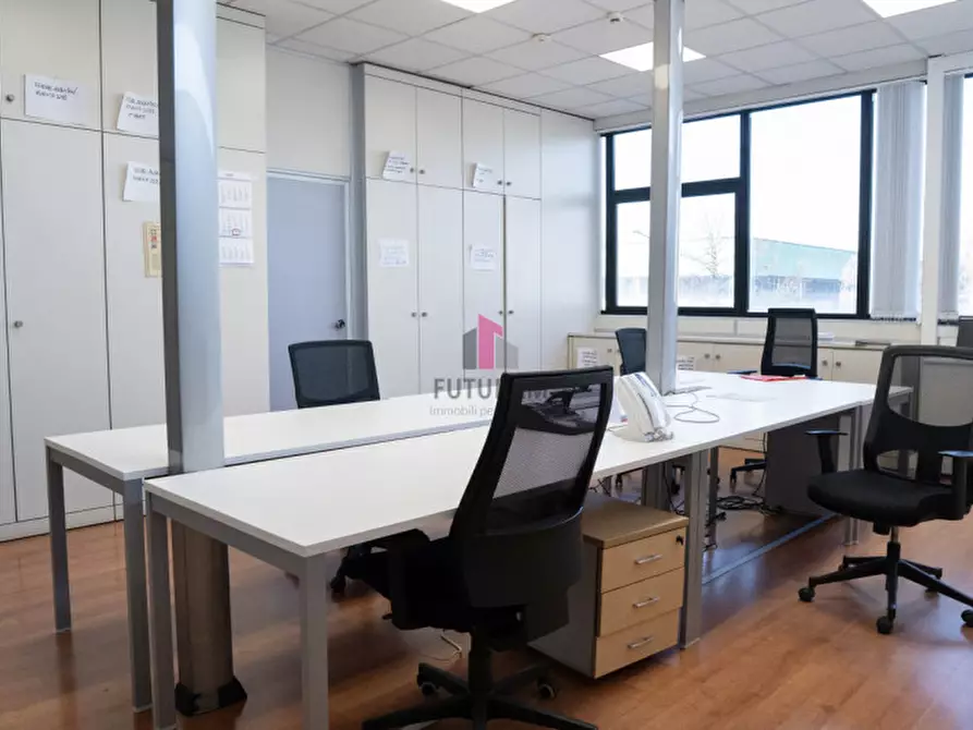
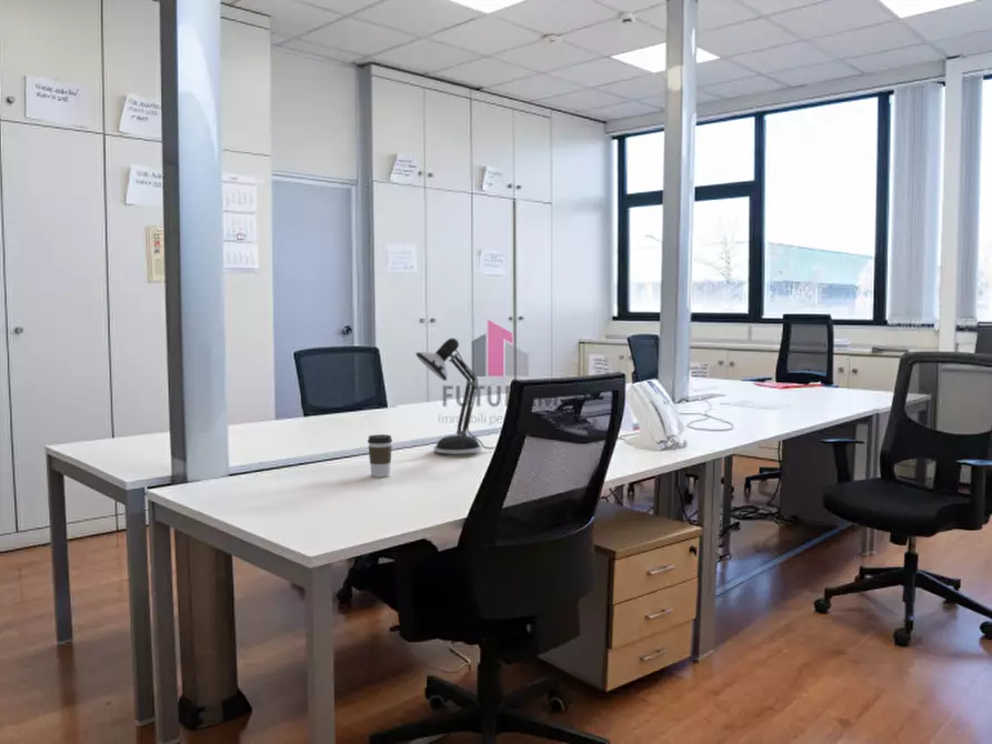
+ desk lamp [414,338,495,454]
+ coffee cup [367,433,393,479]
